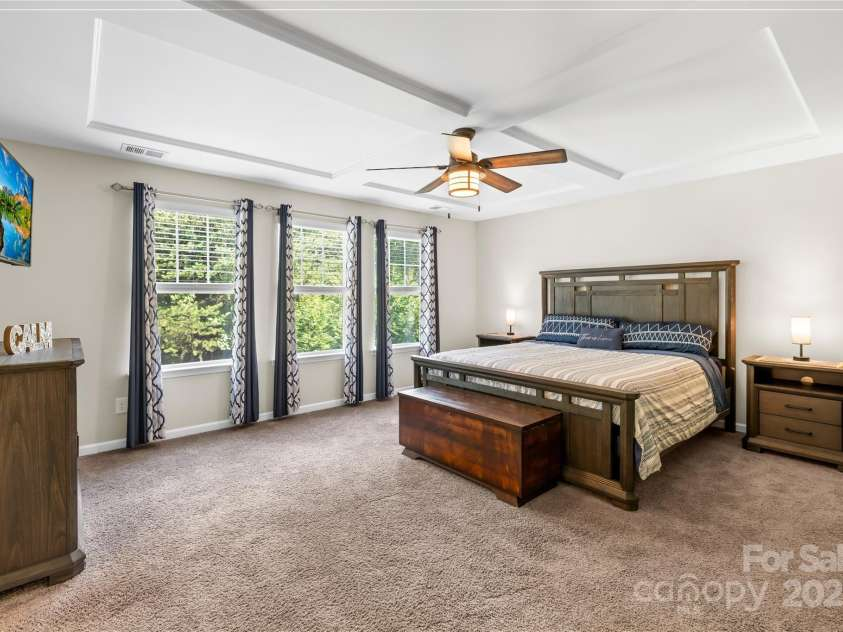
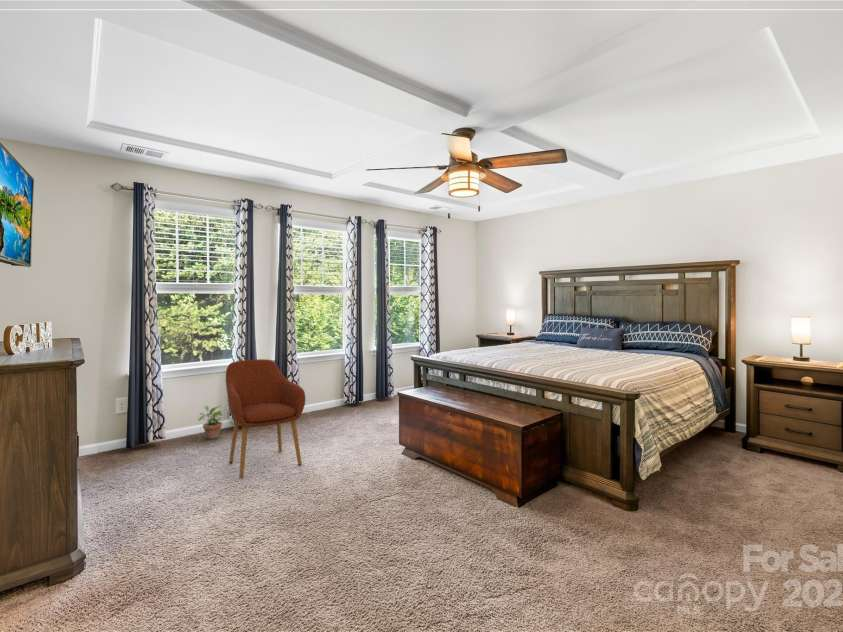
+ armchair [225,358,306,479]
+ potted plant [197,404,225,440]
